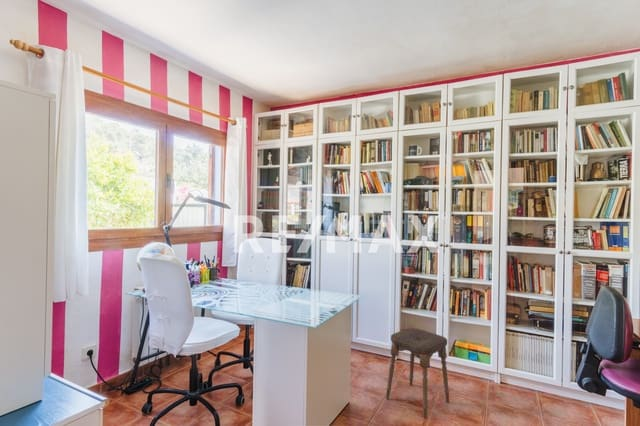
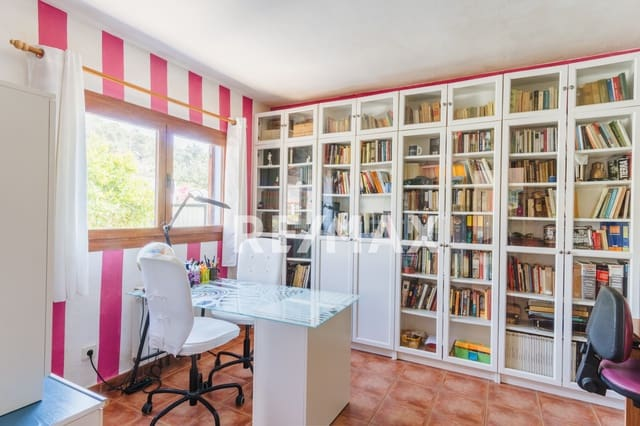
- stool [385,327,450,420]
